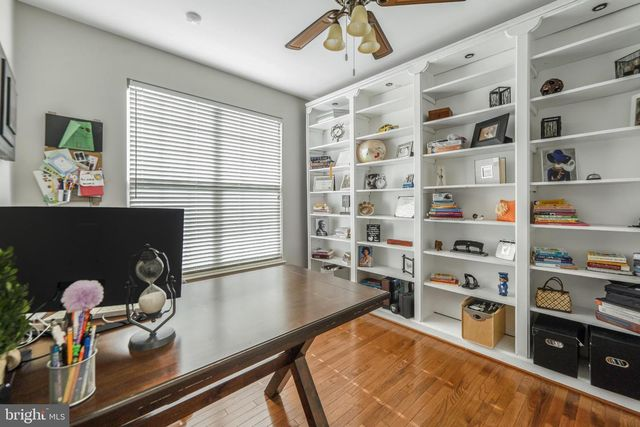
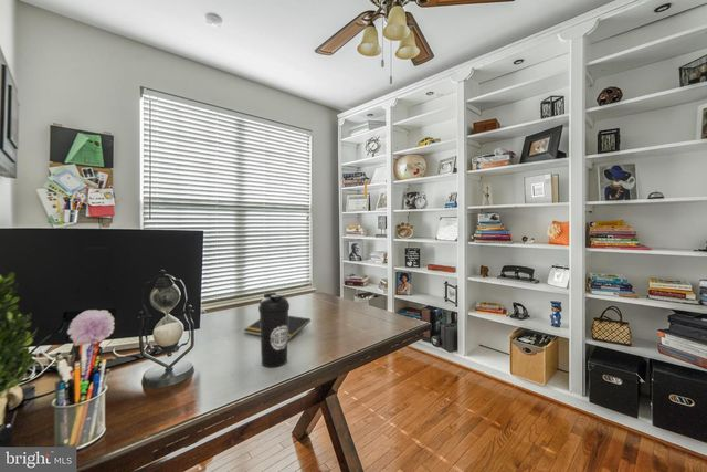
+ water bottle [257,292,291,368]
+ notepad [243,315,312,342]
